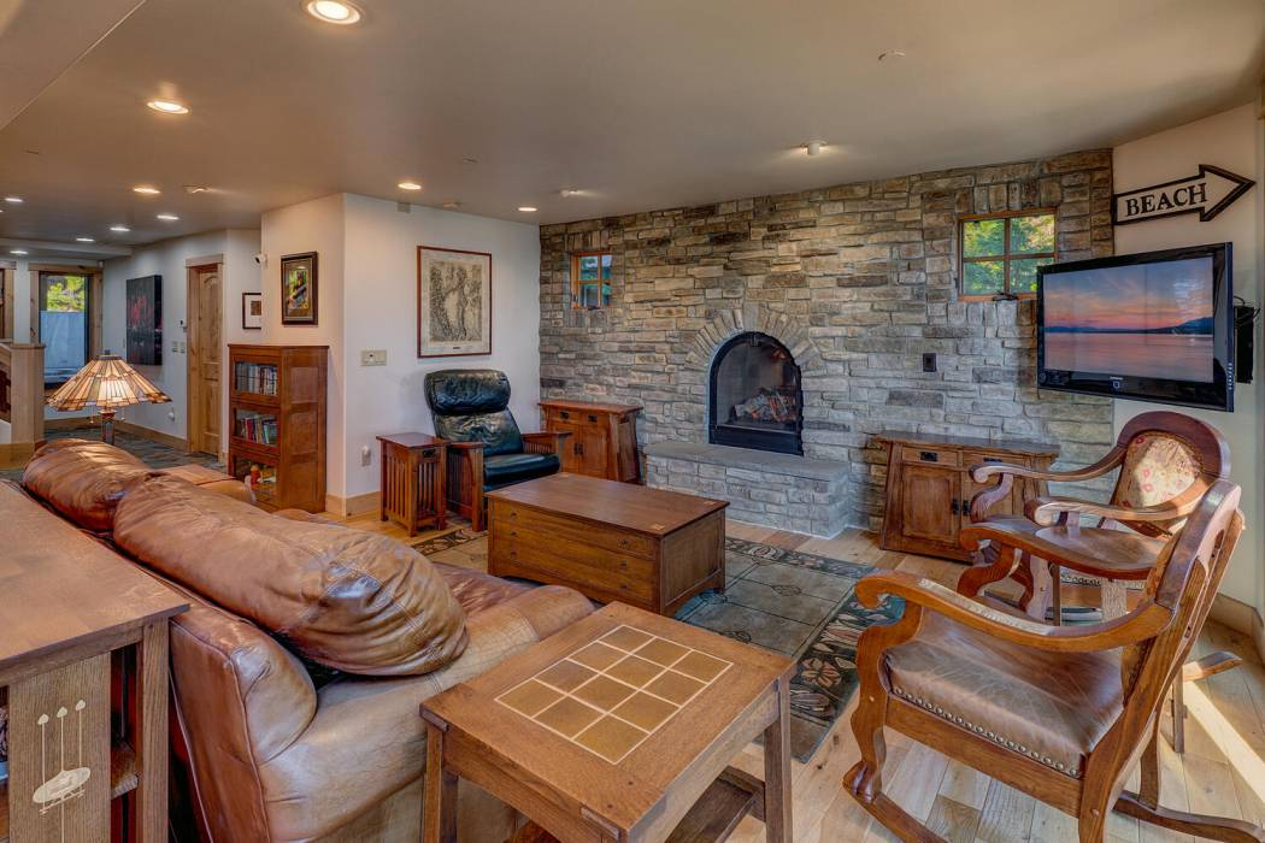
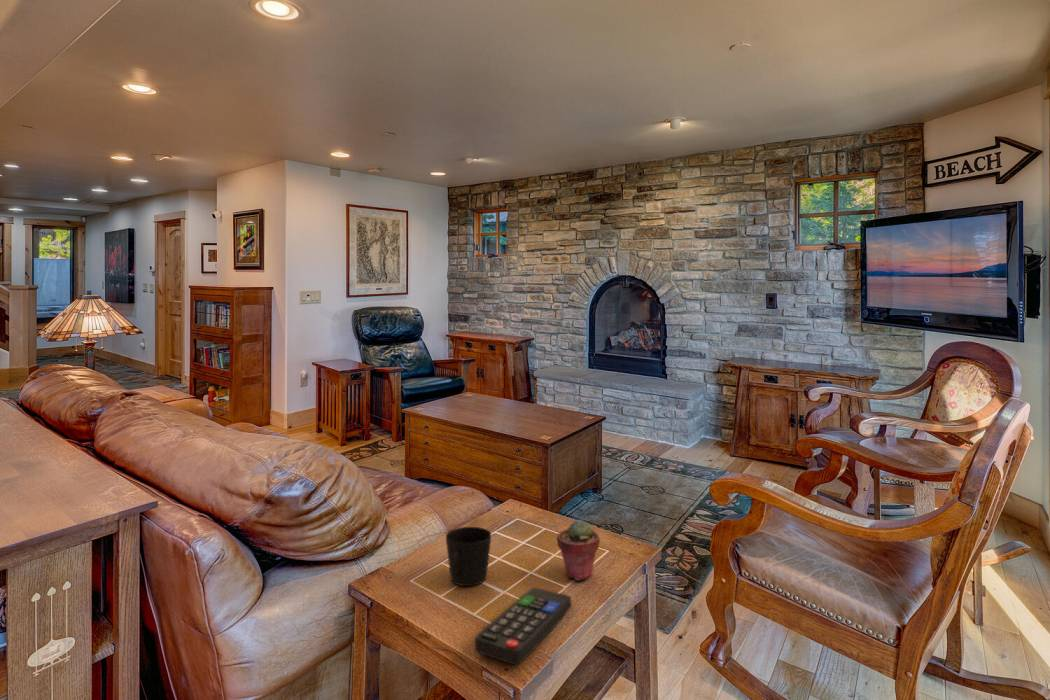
+ potted succulent [556,518,601,581]
+ cup [445,526,492,587]
+ remote control [474,587,572,666]
